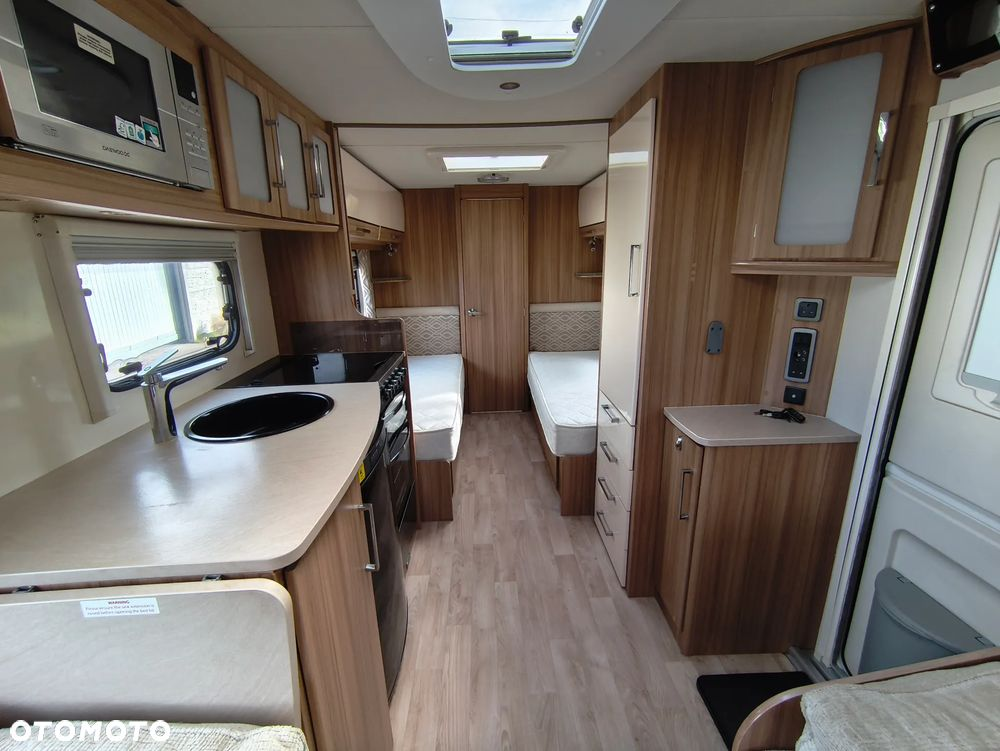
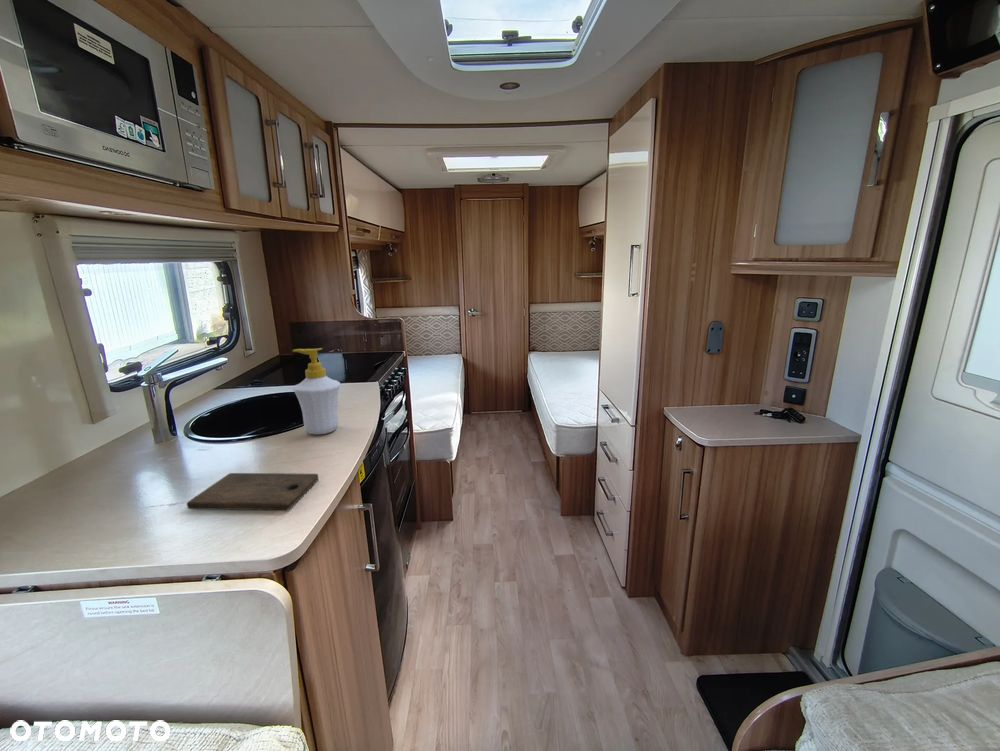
+ cutting board [186,472,319,511]
+ soap bottle [291,347,341,435]
